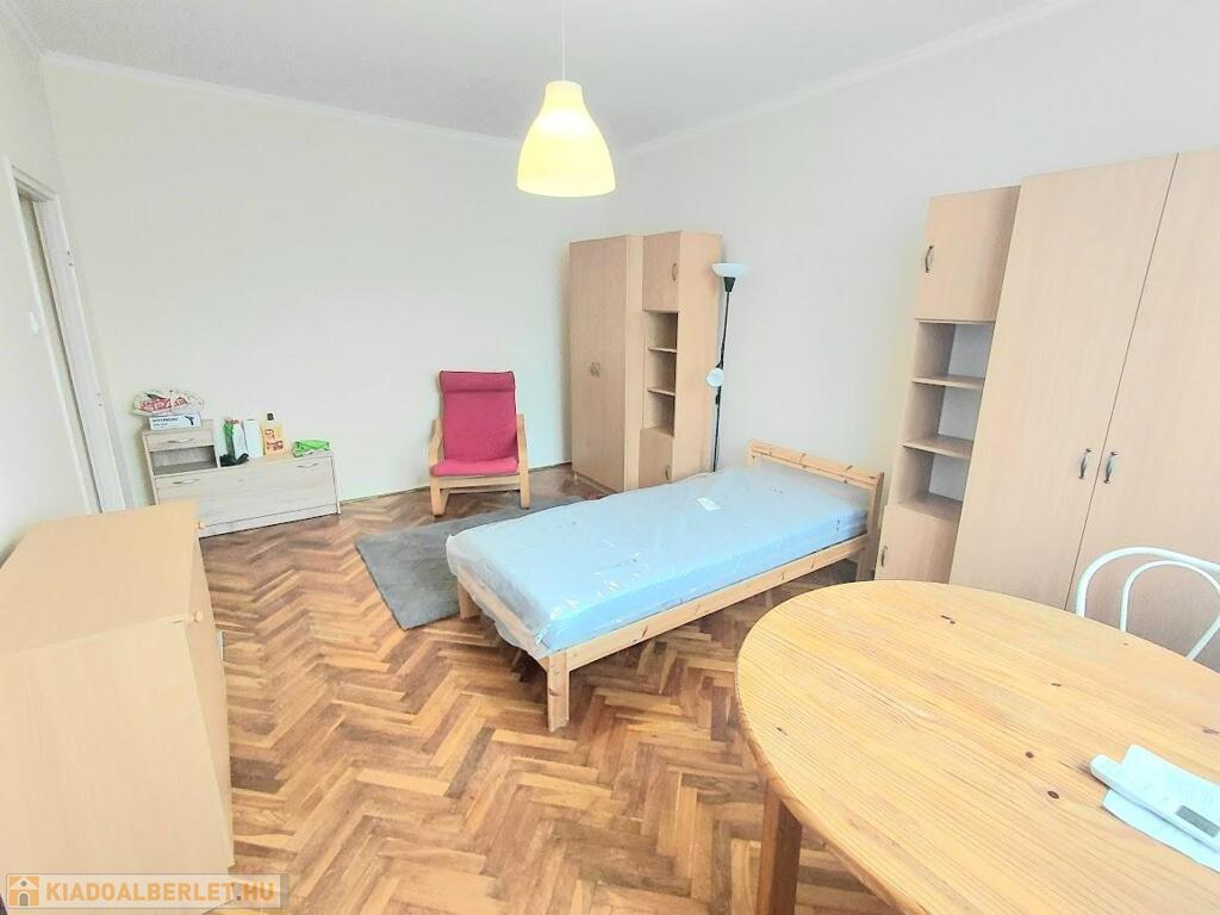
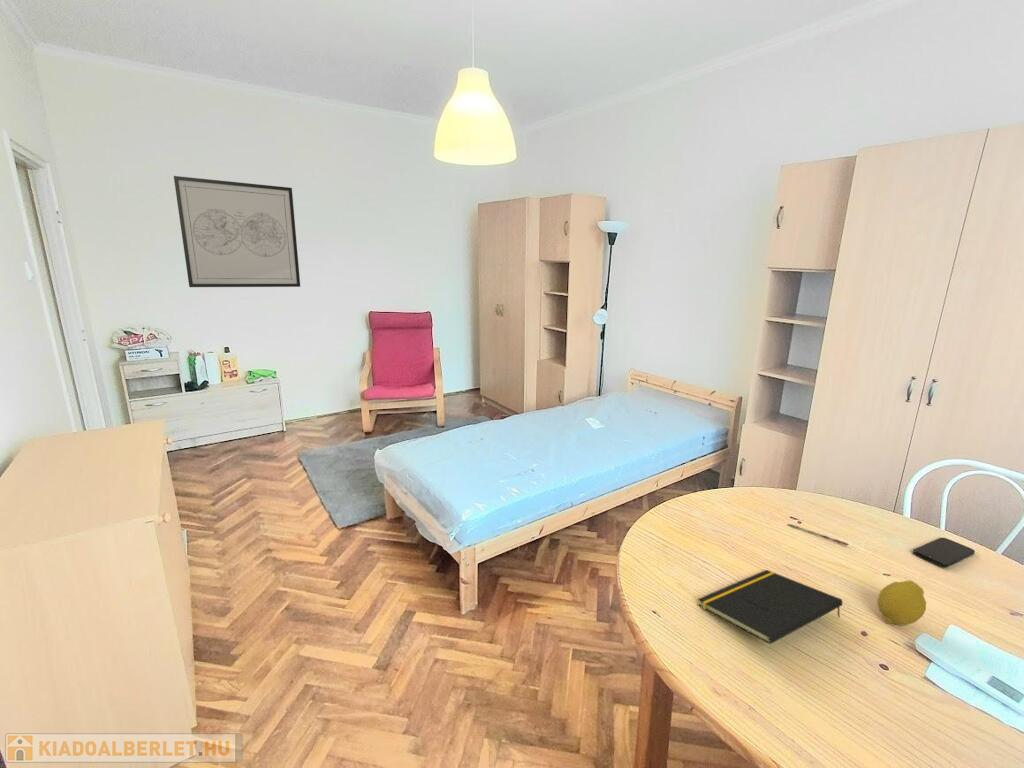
+ notepad [697,569,843,645]
+ wall art [173,175,301,288]
+ fruit [876,579,927,627]
+ pen [787,523,849,547]
+ smartphone [912,537,976,568]
